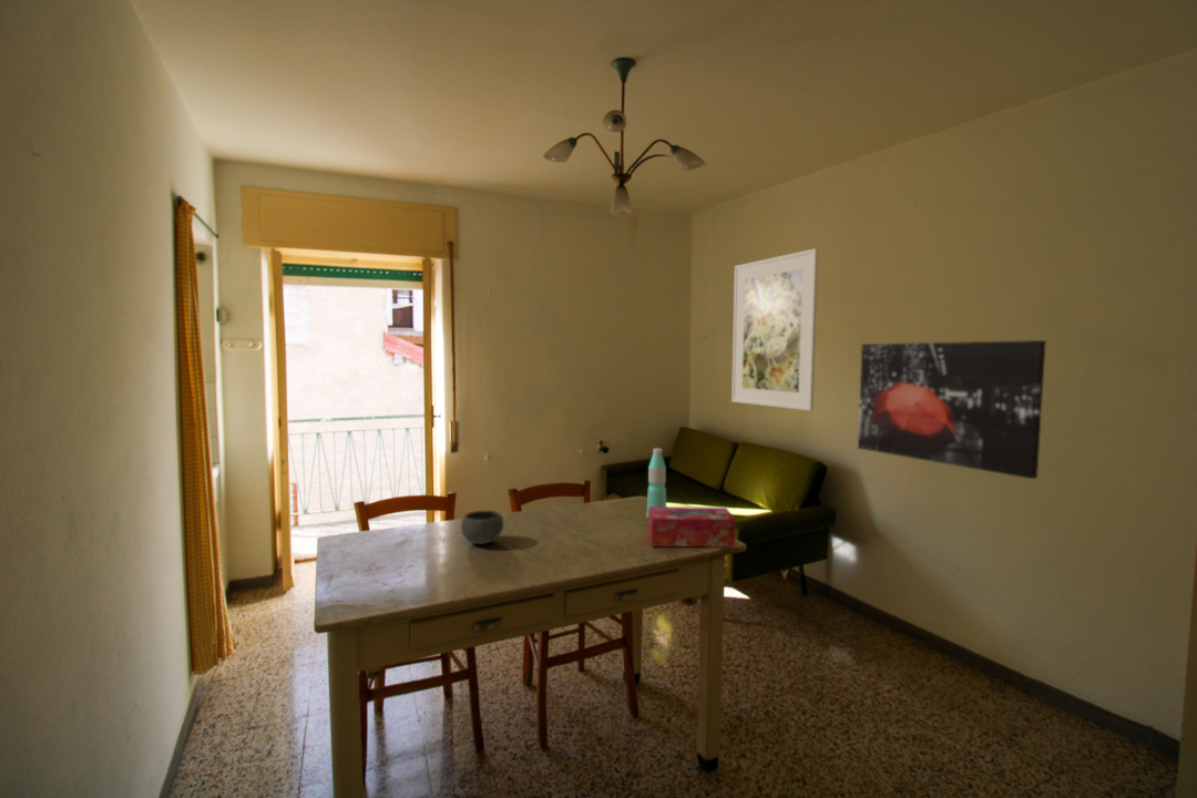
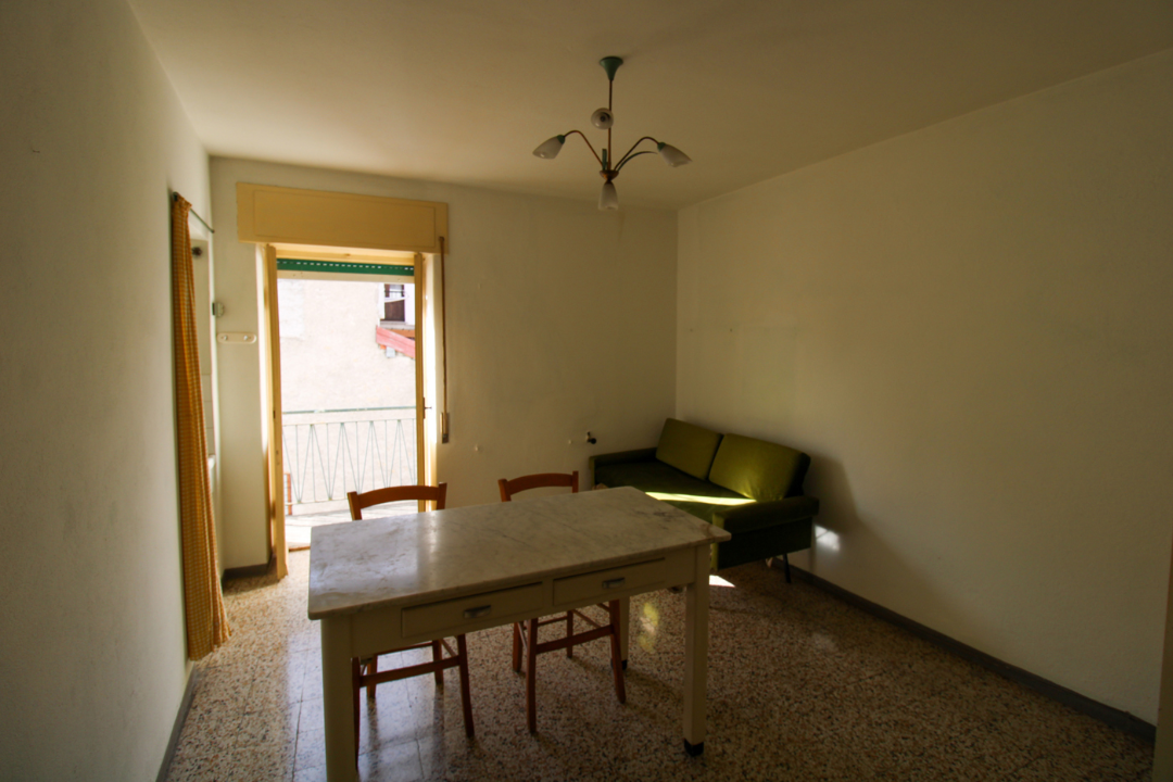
- wall art [857,339,1047,480]
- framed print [730,247,819,412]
- bowl [460,510,504,545]
- water bottle [645,448,667,519]
- tissue box [647,505,737,548]
